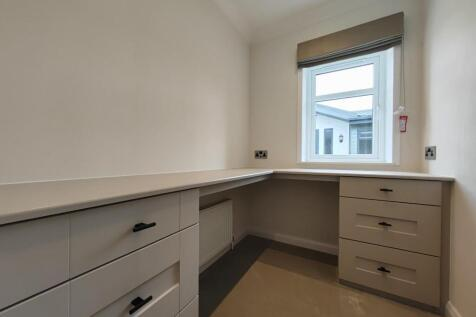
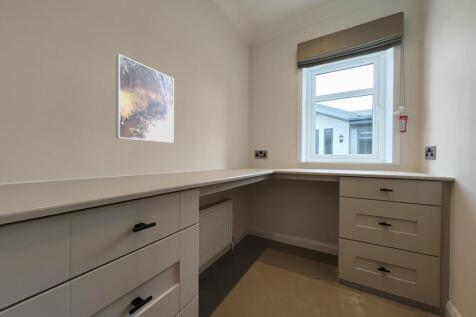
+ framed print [115,53,175,144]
